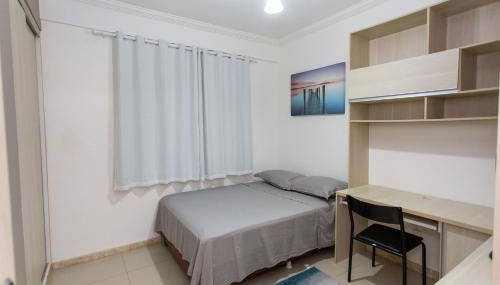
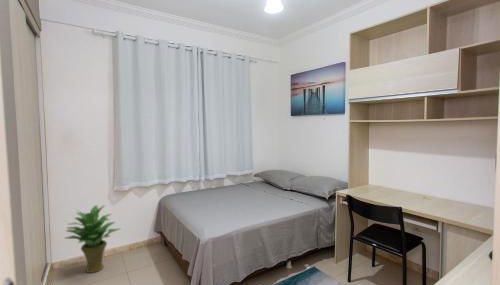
+ potted plant [64,204,121,274]
